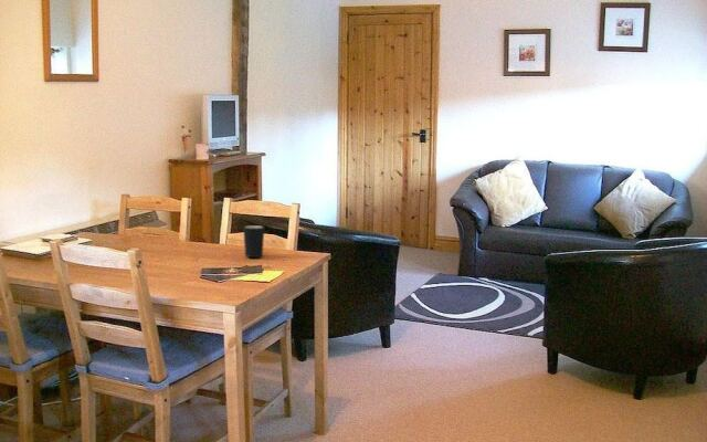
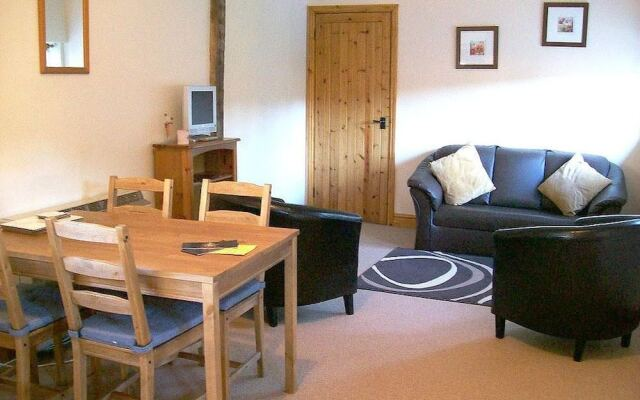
- mug [242,224,265,259]
